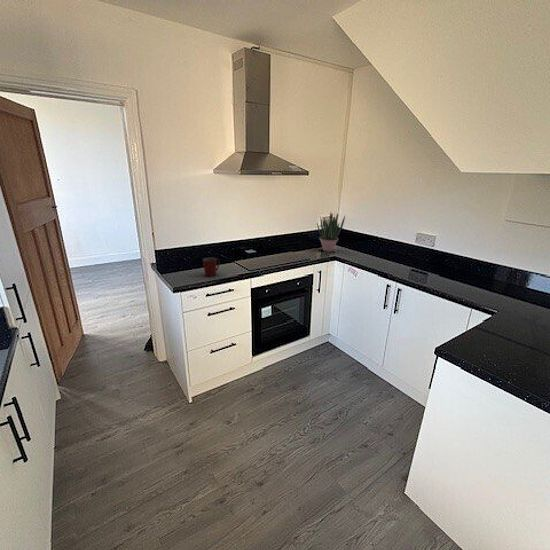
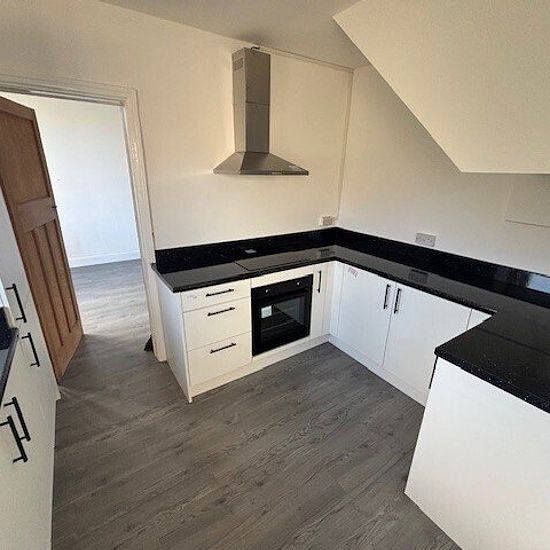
- potted plant [316,212,346,253]
- mug [202,256,220,277]
